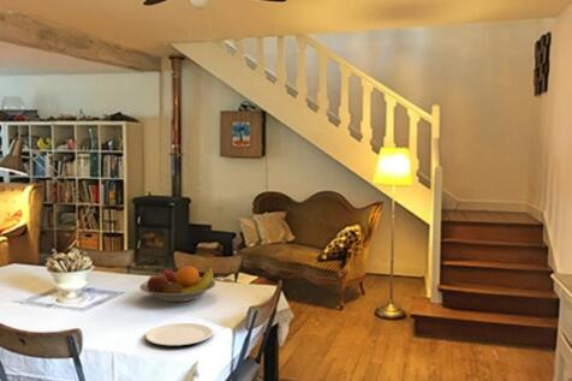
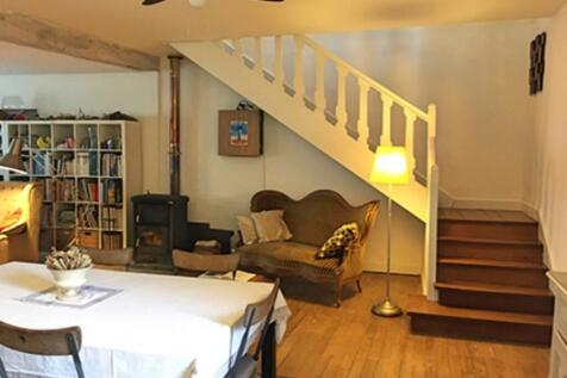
- plate [144,322,214,347]
- fruit bowl [138,264,218,303]
